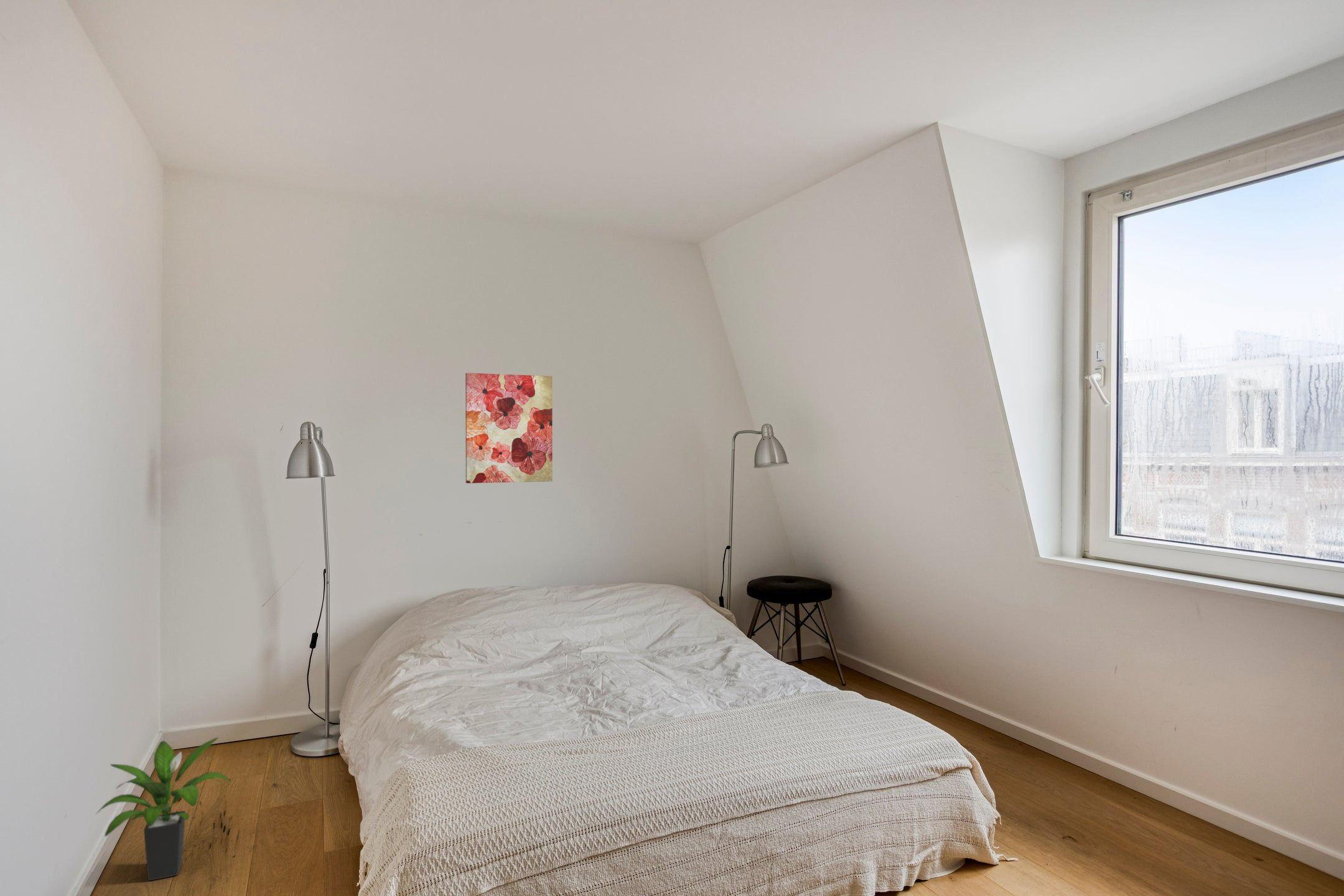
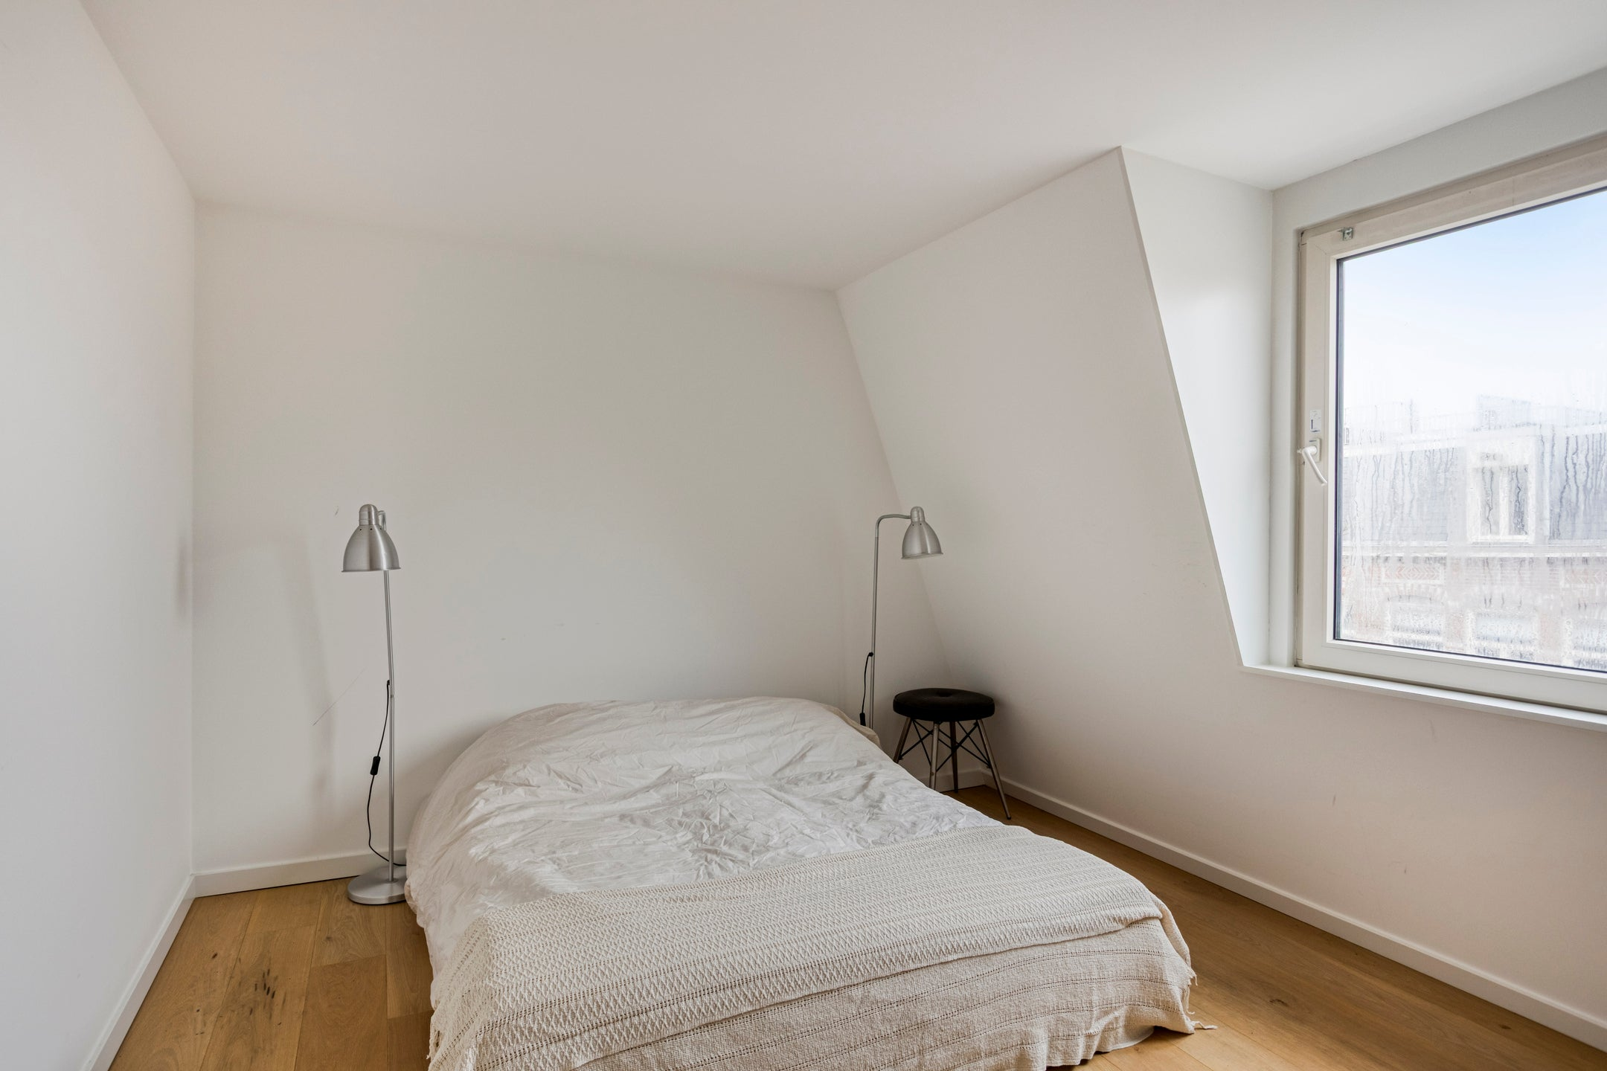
- potted plant [95,737,233,882]
- wall art [465,372,553,484]
